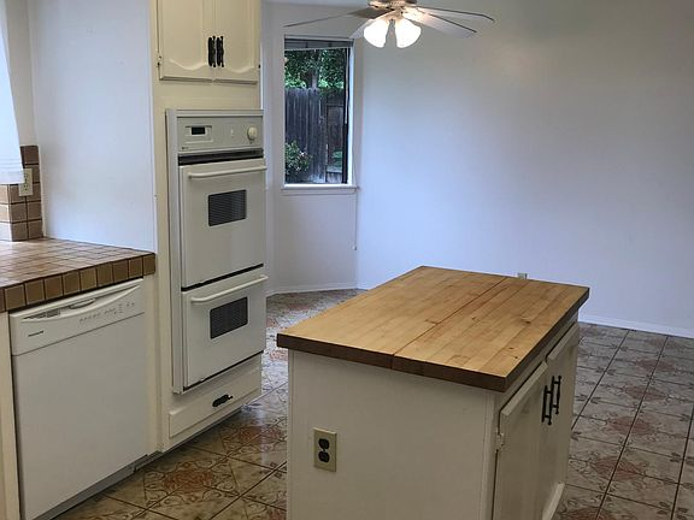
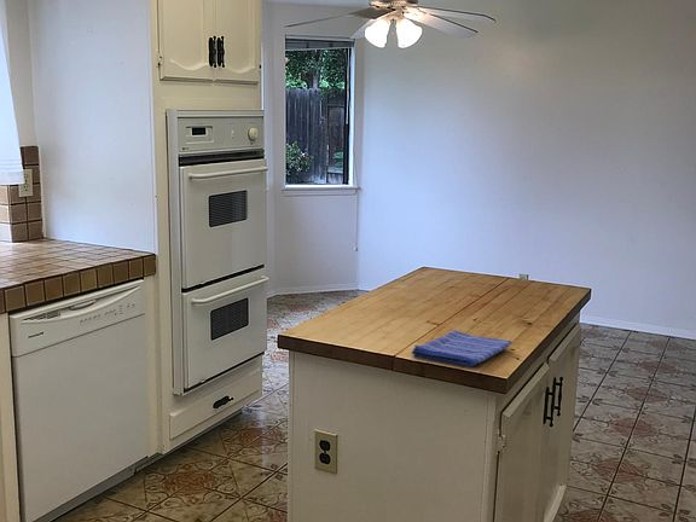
+ dish towel [411,329,514,367]
